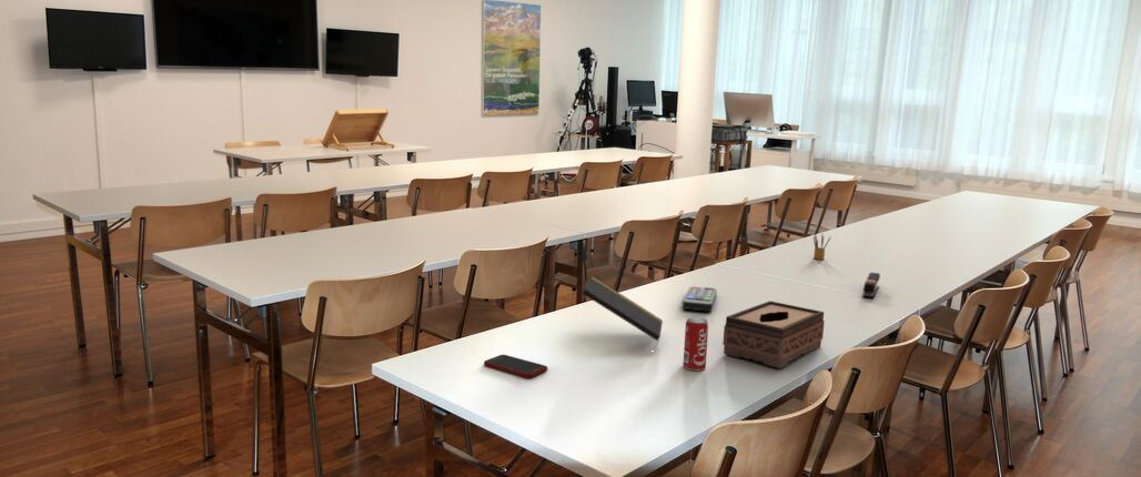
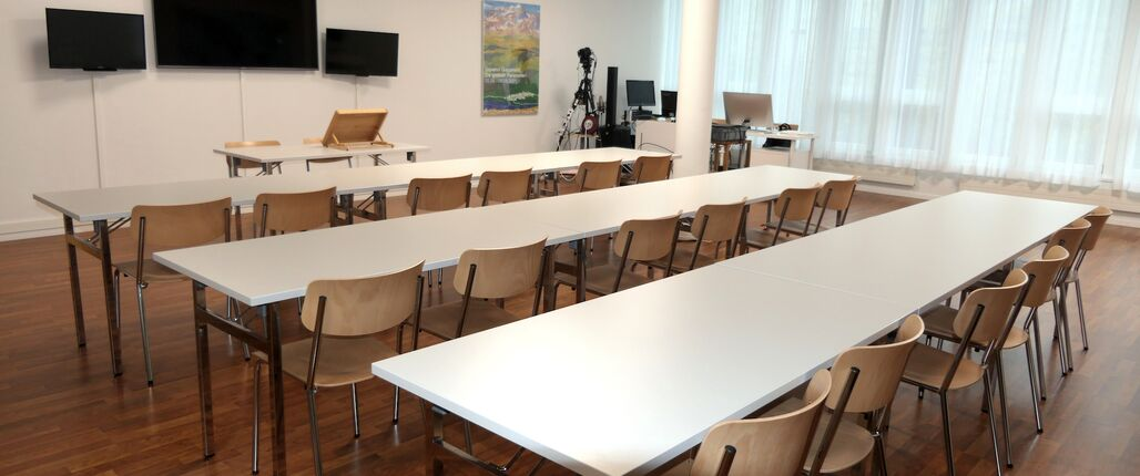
- beverage can [683,316,709,372]
- notepad [582,275,664,349]
- cell phone [483,354,548,378]
- stapler [861,272,881,298]
- remote control [681,285,718,313]
- pencil box [812,233,832,261]
- tissue box [721,300,826,369]
